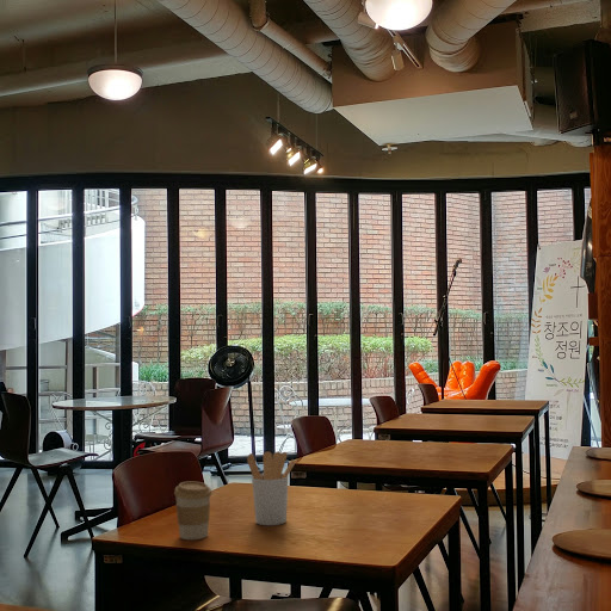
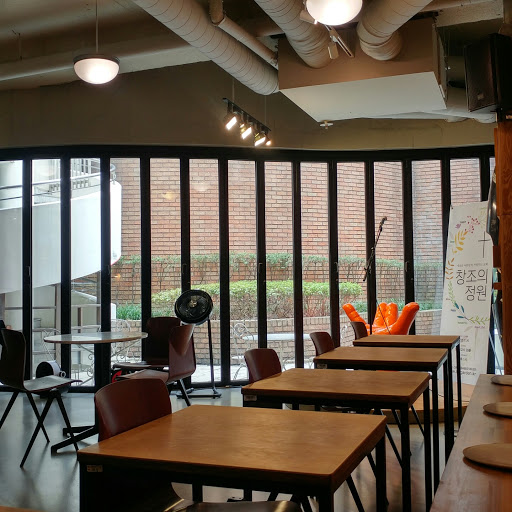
- utensil holder [246,450,296,526]
- coffee cup [173,481,214,541]
